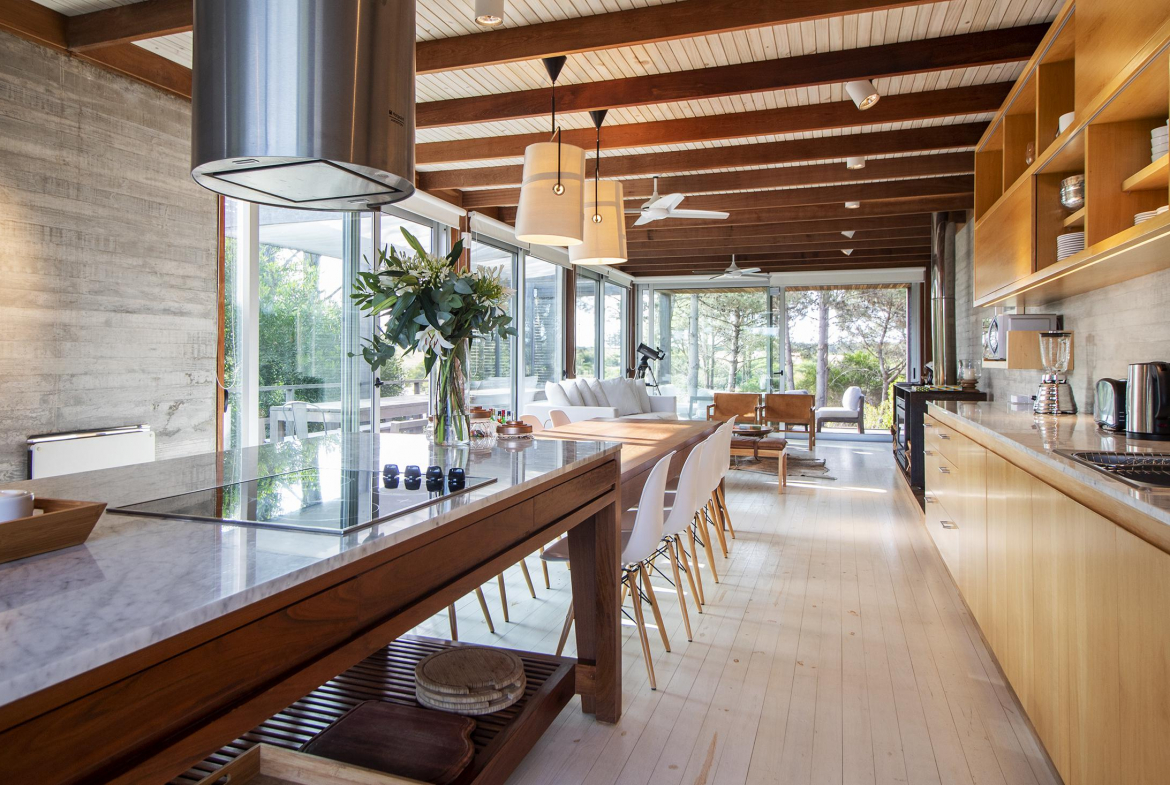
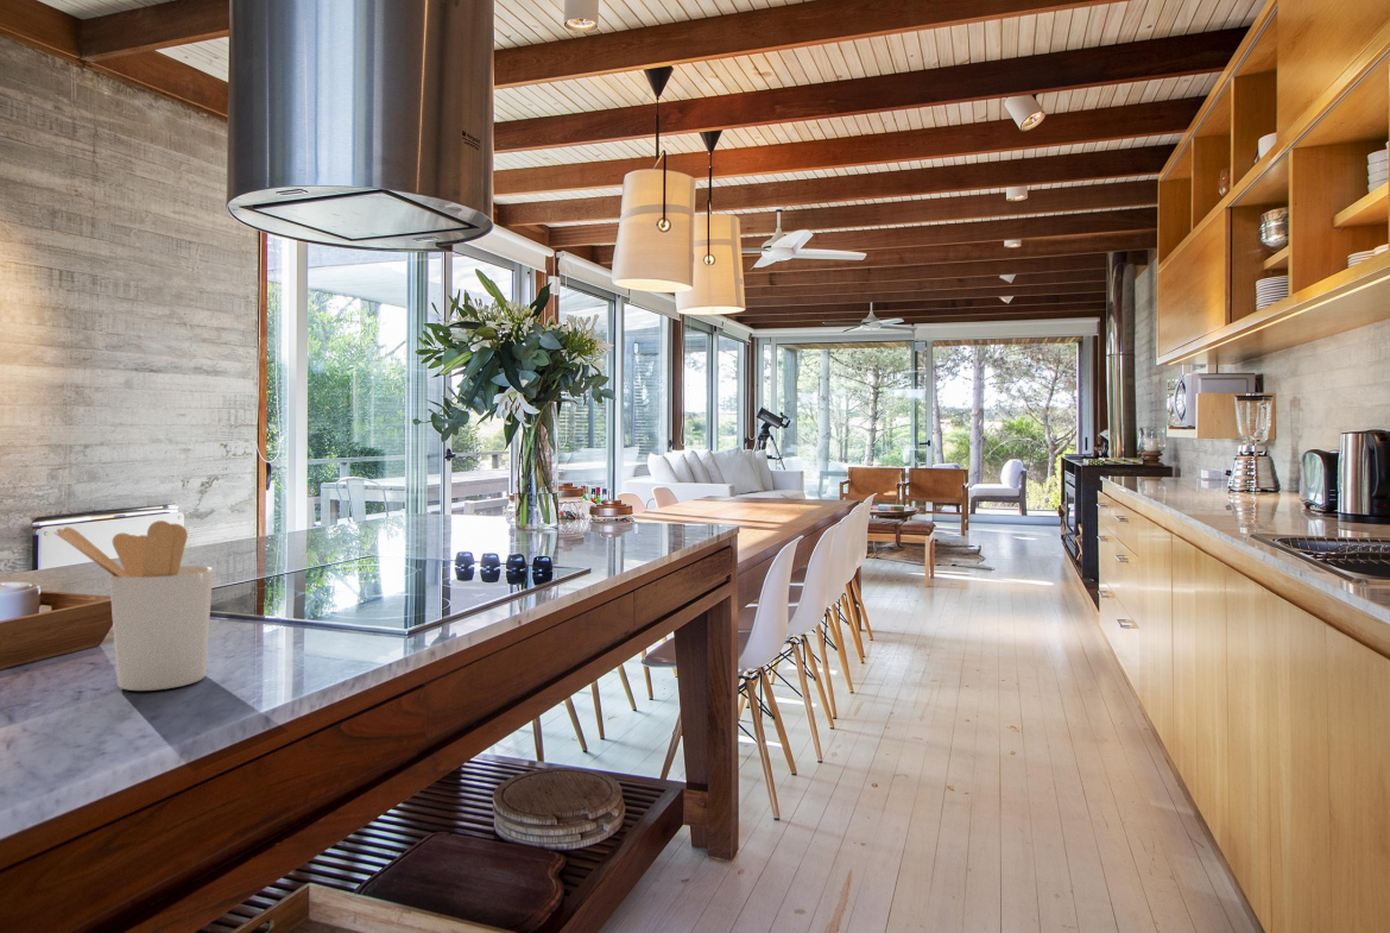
+ utensil holder [52,519,214,692]
